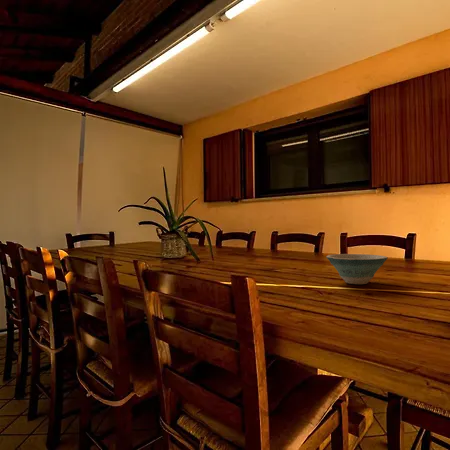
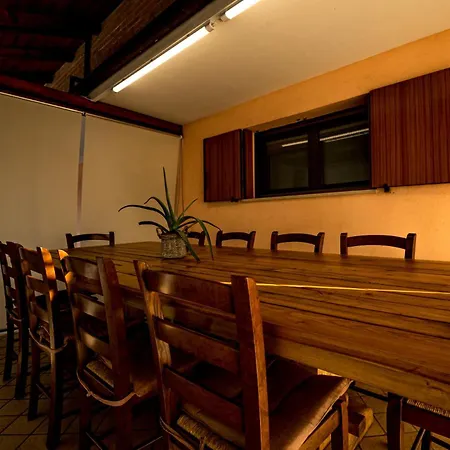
- bowl [325,253,389,285]
